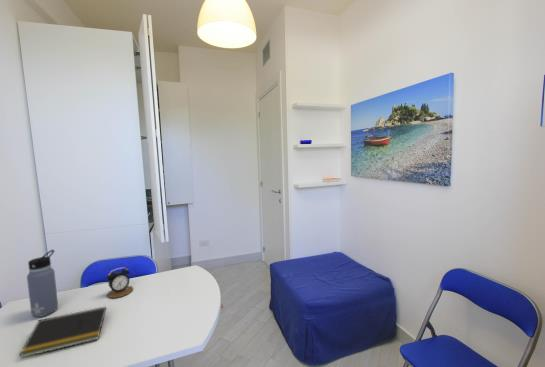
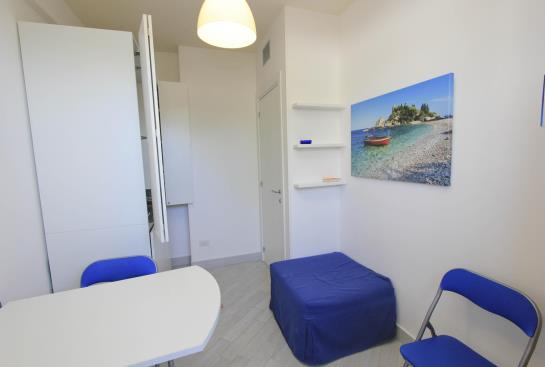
- alarm clock [106,266,134,299]
- water bottle [26,249,59,318]
- notepad [18,306,107,359]
